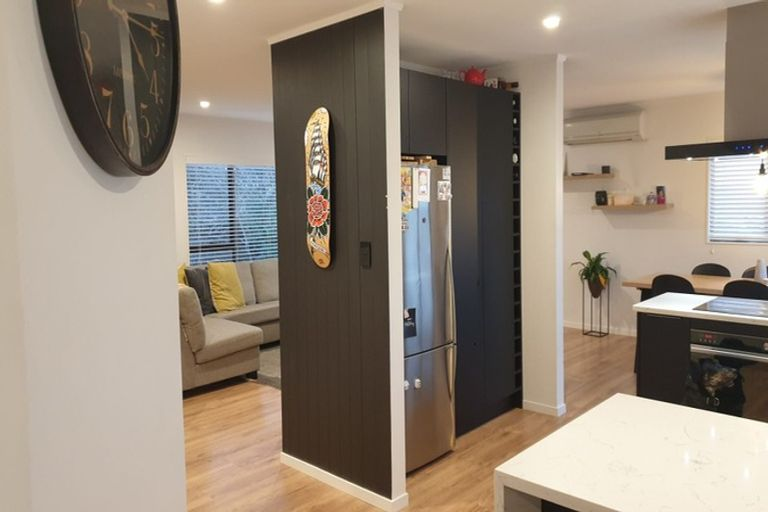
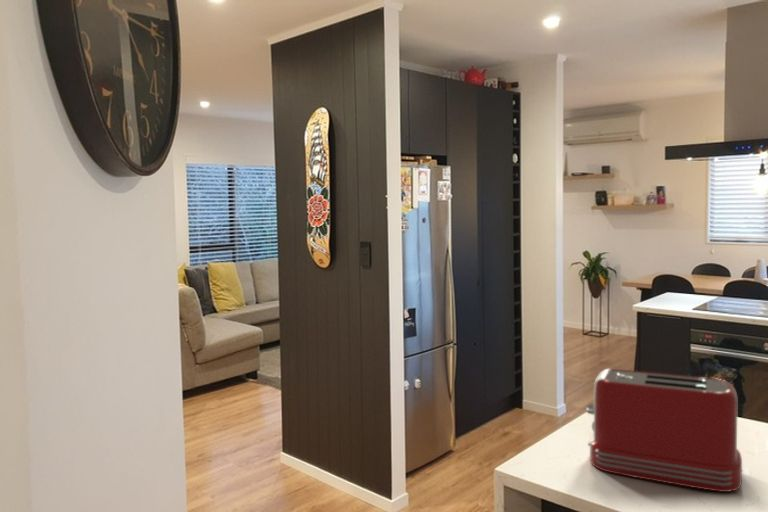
+ toaster [585,368,743,493]
